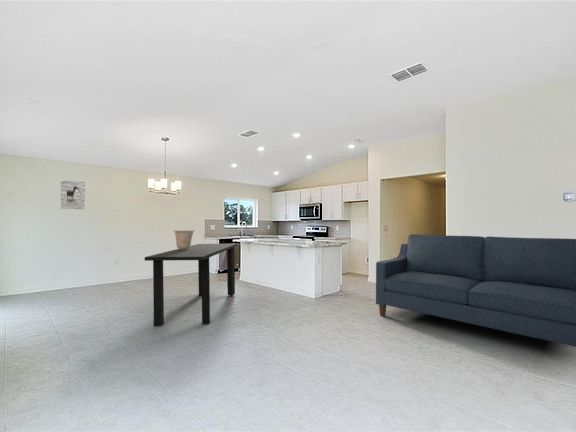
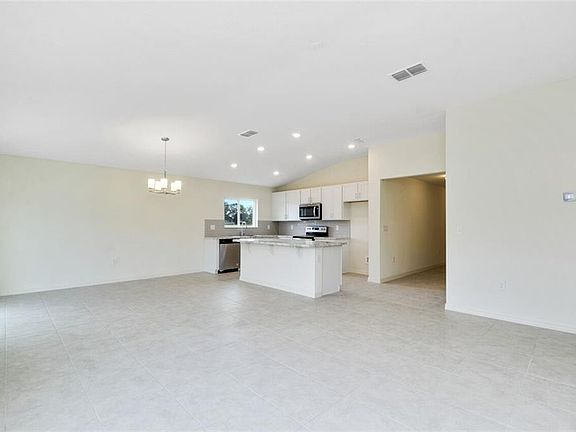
- sofa [375,233,576,348]
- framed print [59,179,86,211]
- vessel [172,229,195,250]
- dining table [144,243,238,327]
